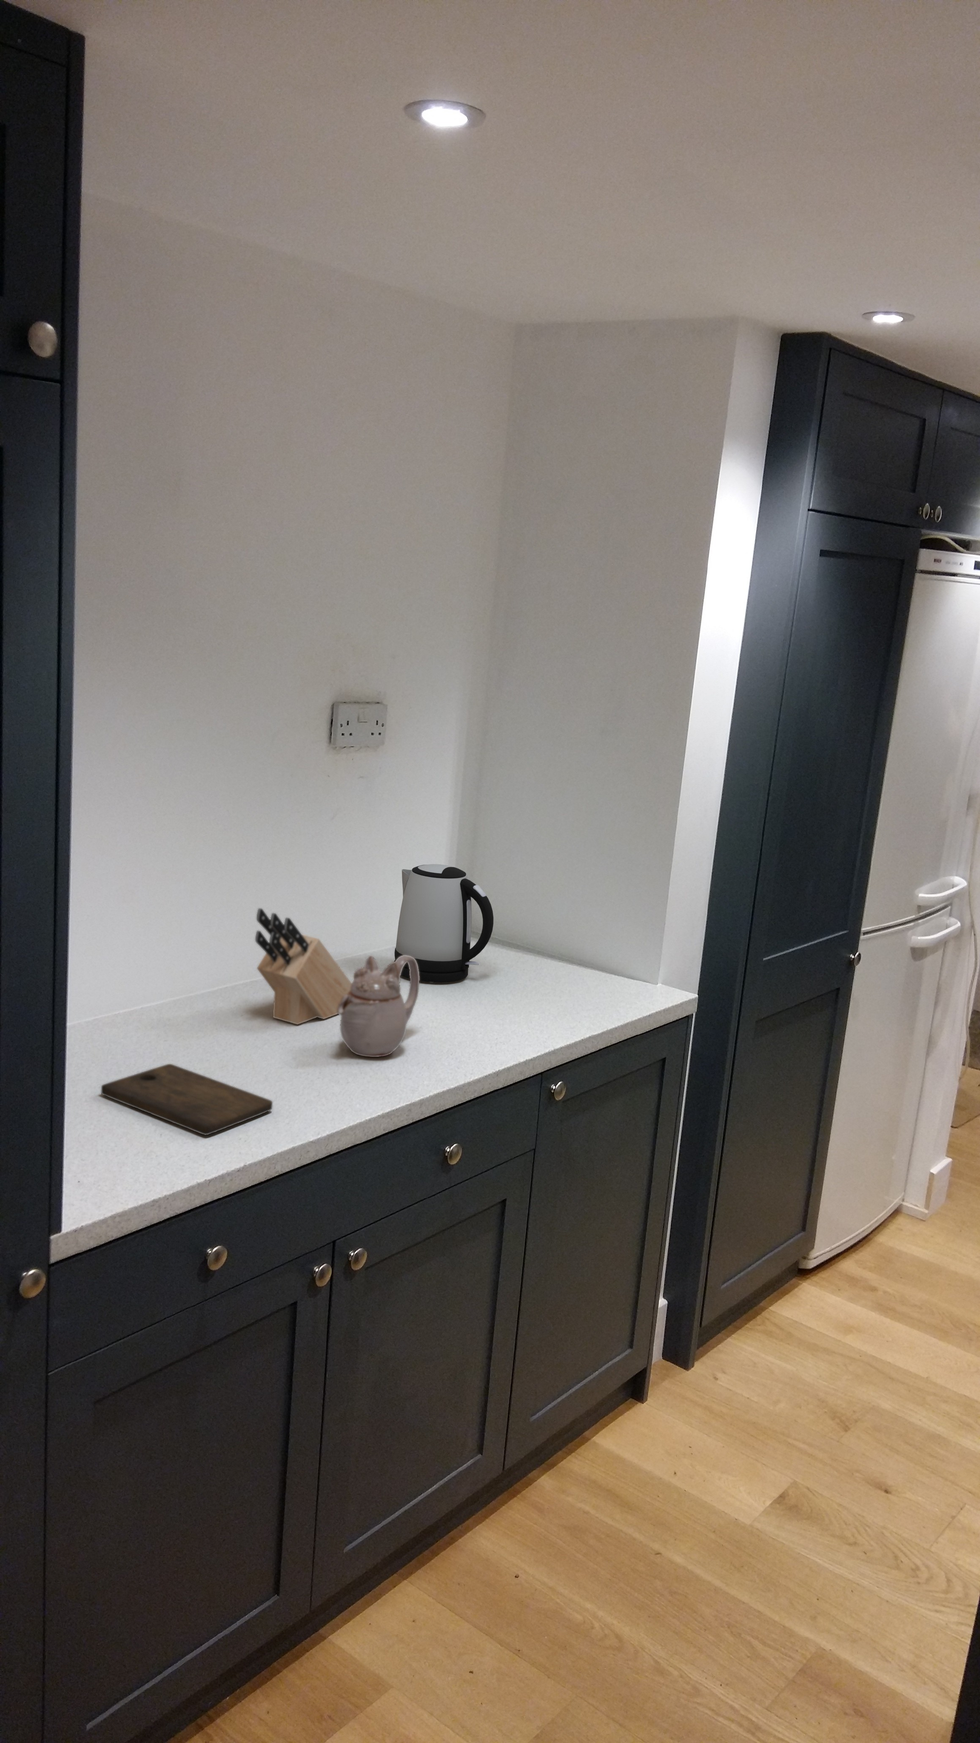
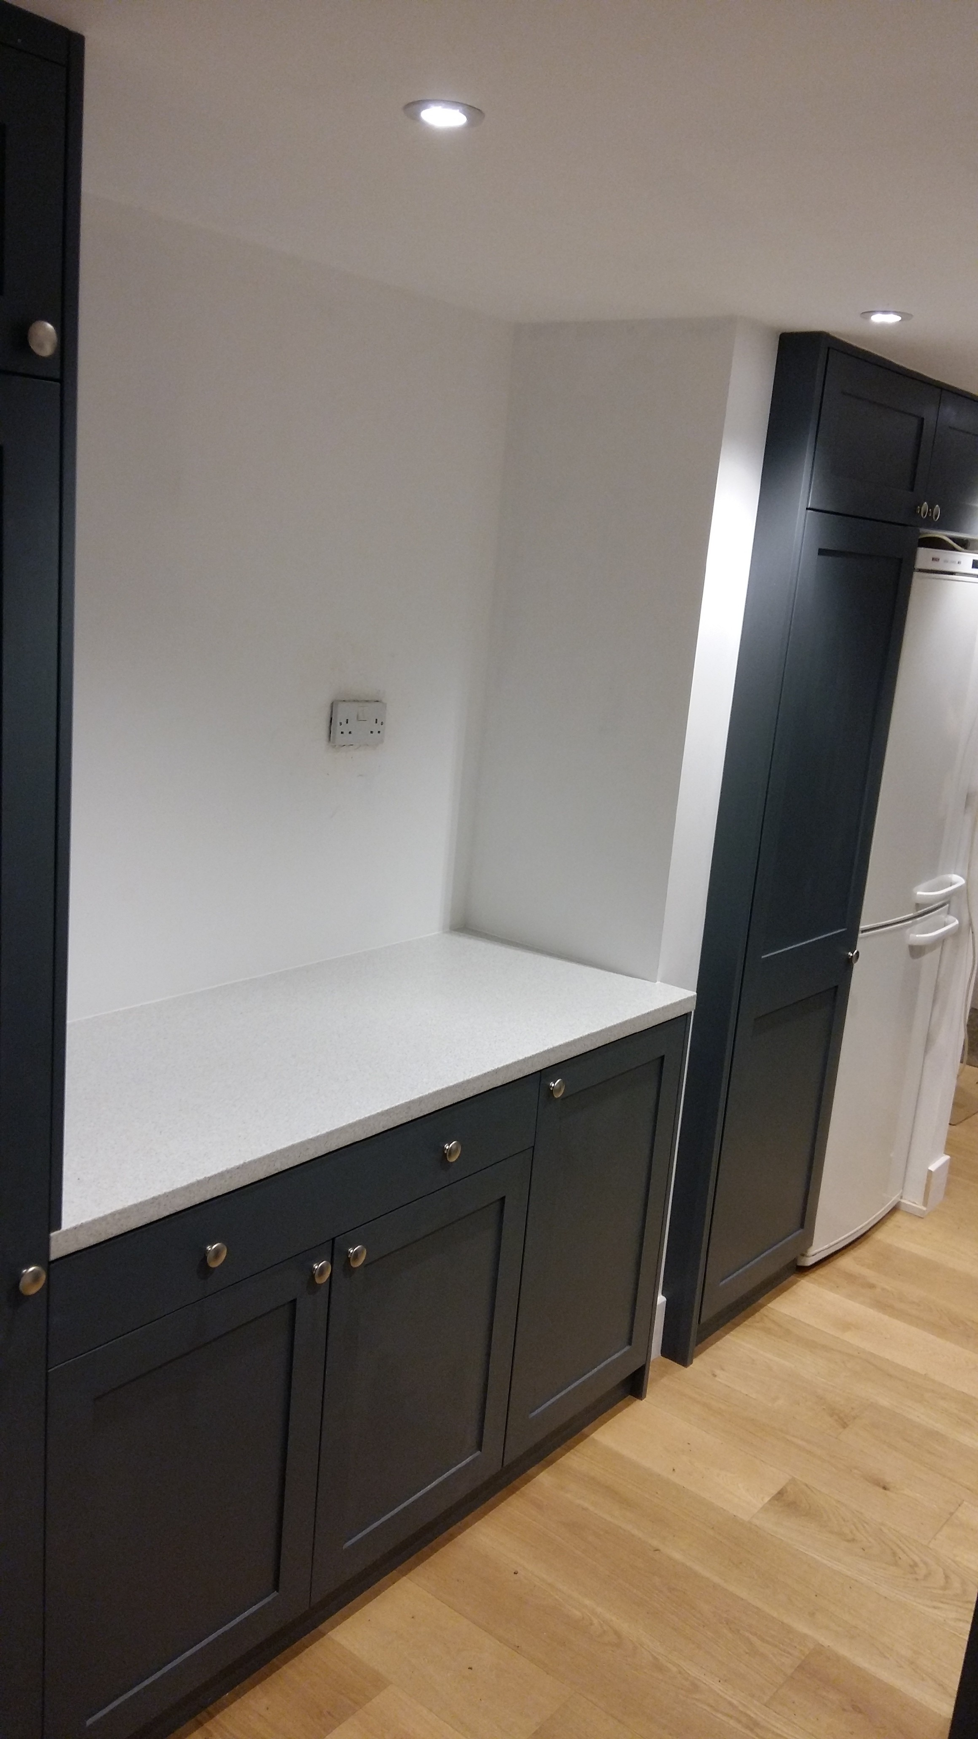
- cutting board [101,1063,273,1136]
- knife block [255,907,352,1025]
- kettle [394,864,494,983]
- teapot [337,955,420,1057]
